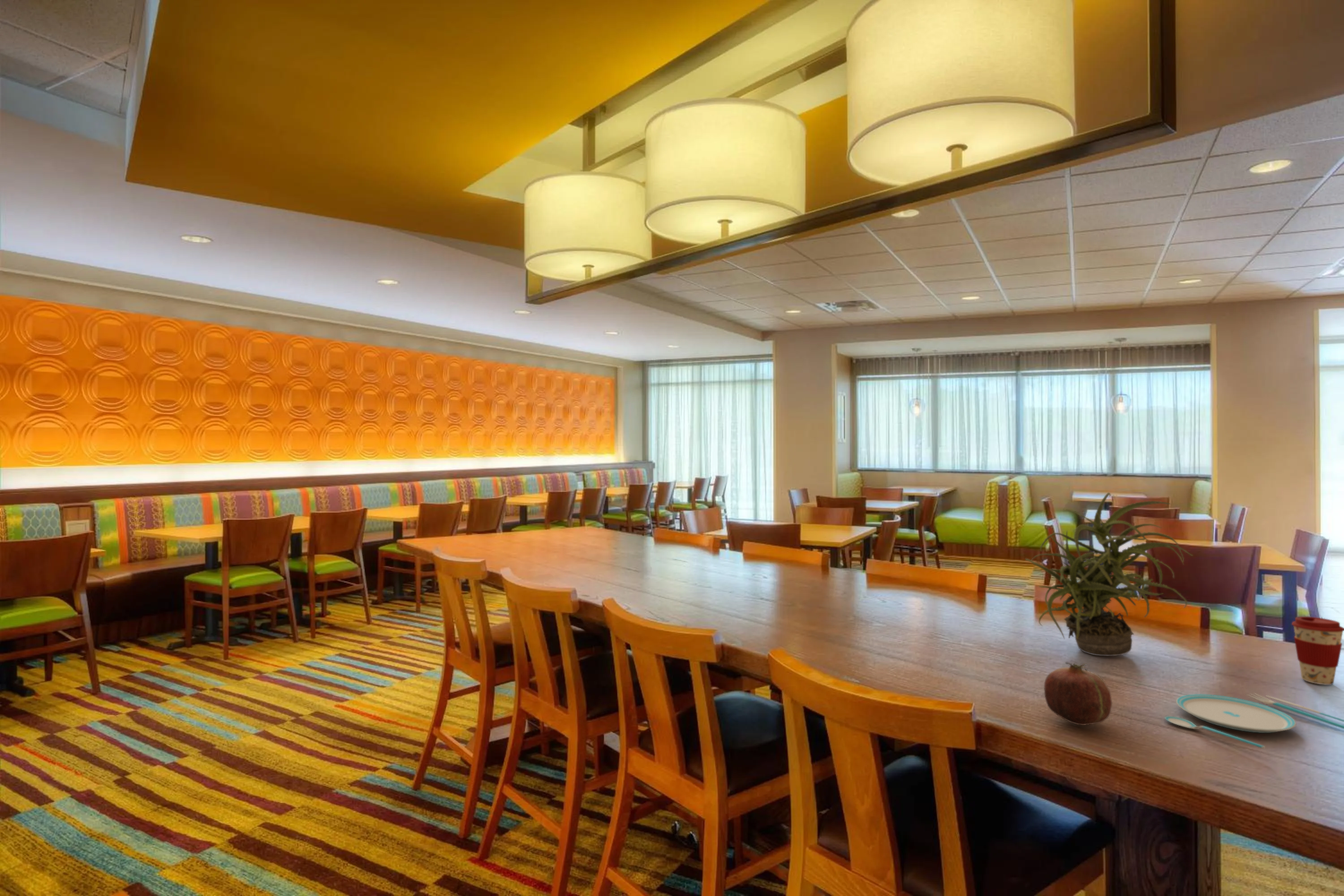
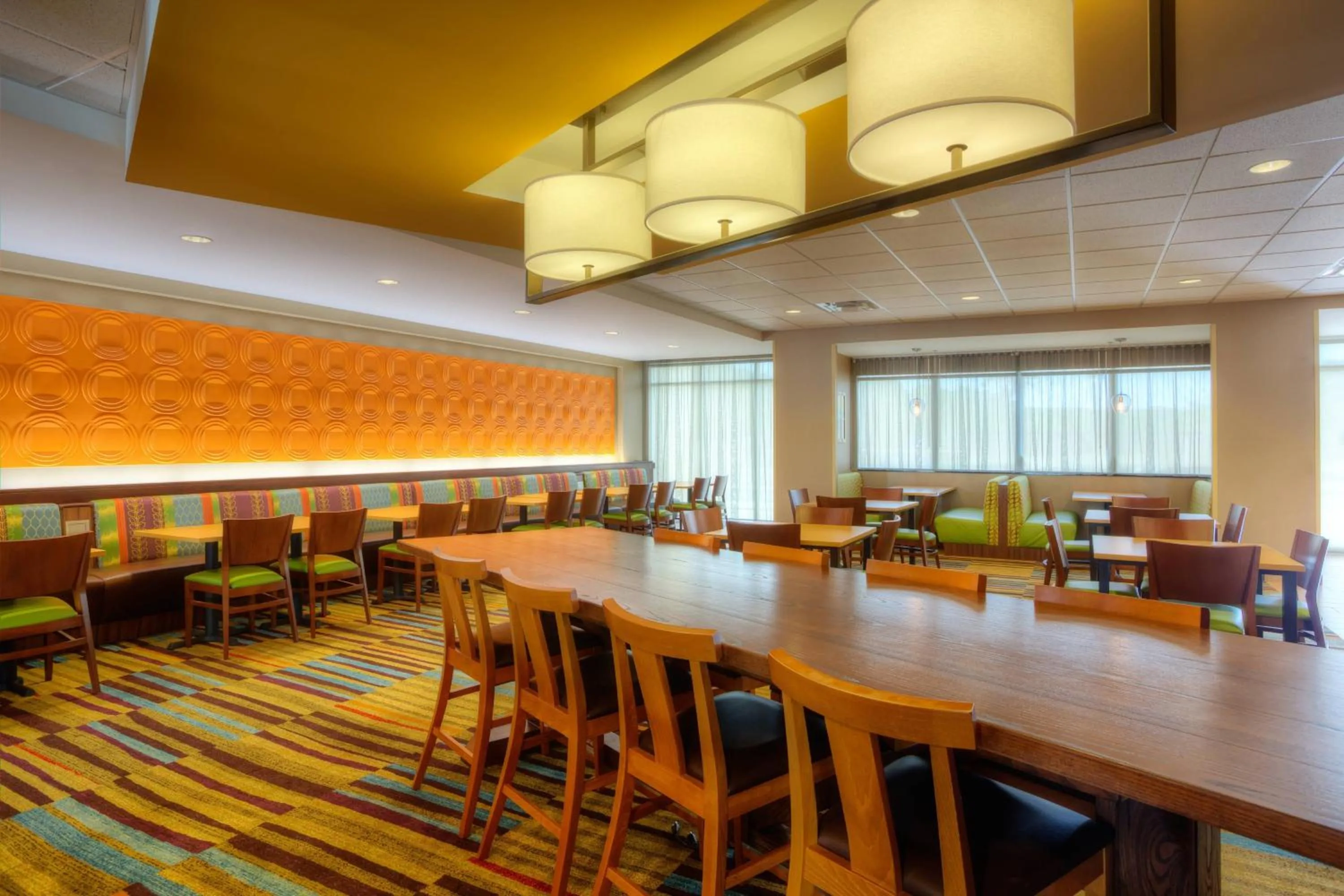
- plate [1164,692,1344,749]
- fruit [1043,662,1112,726]
- coffee cup [1291,616,1344,685]
- potted plant [1025,492,1194,657]
